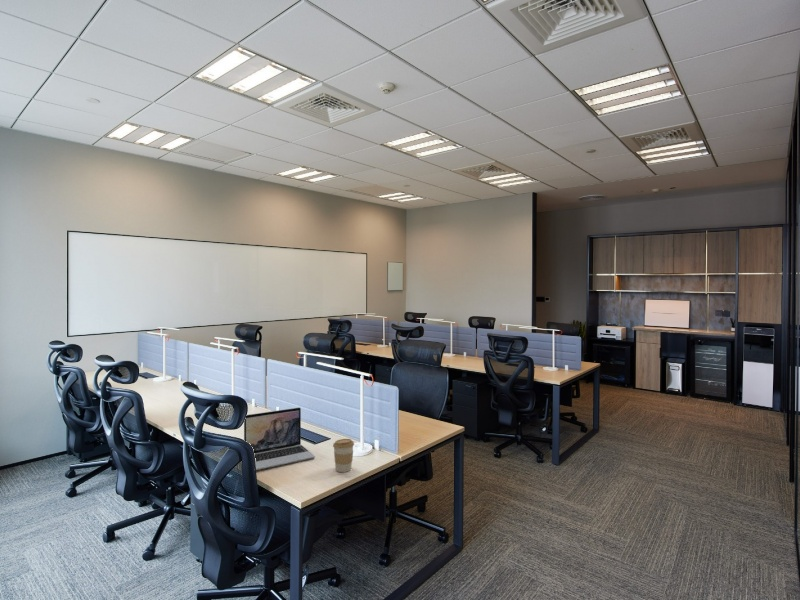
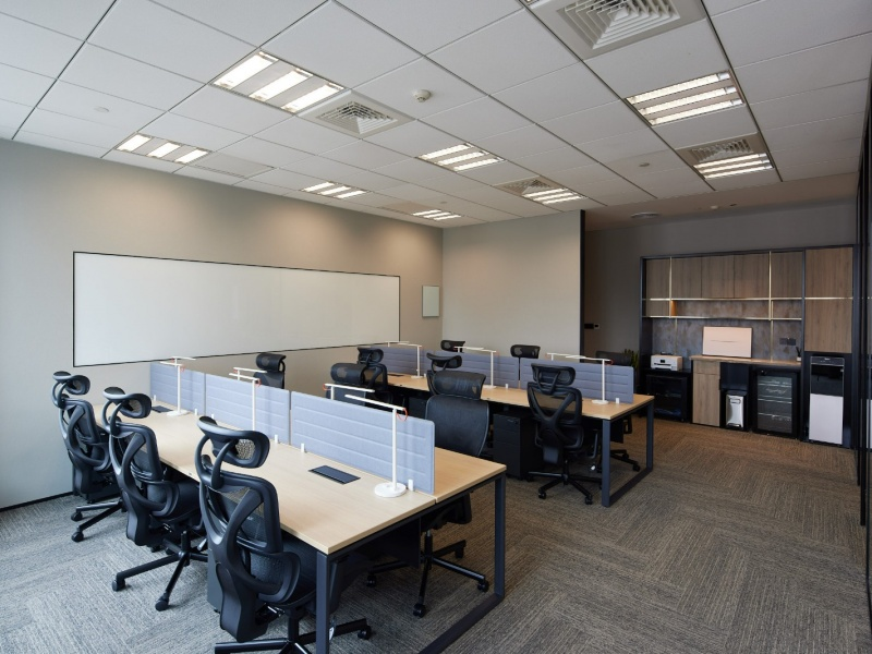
- laptop [243,407,316,471]
- coffee cup [332,438,355,473]
